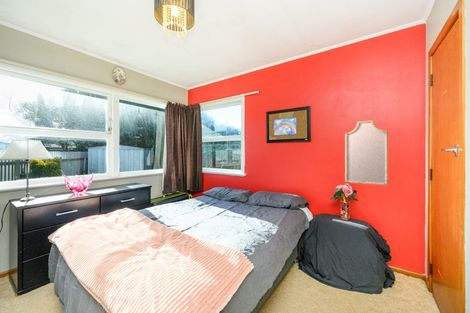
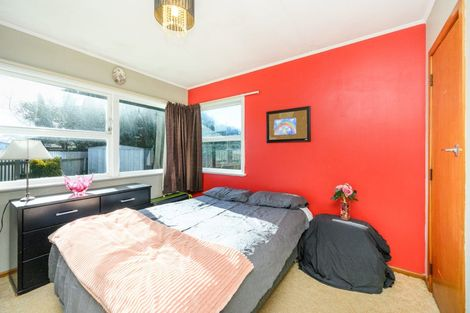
- home mirror [344,119,389,186]
